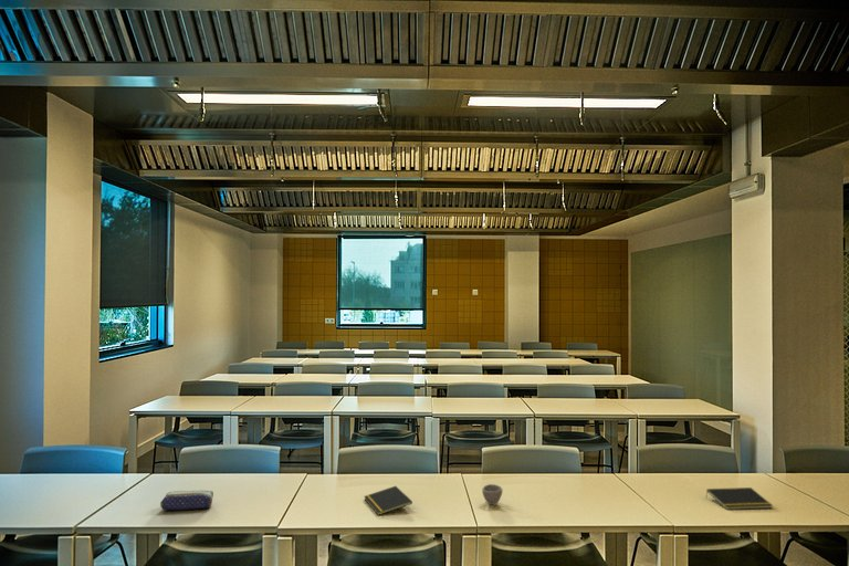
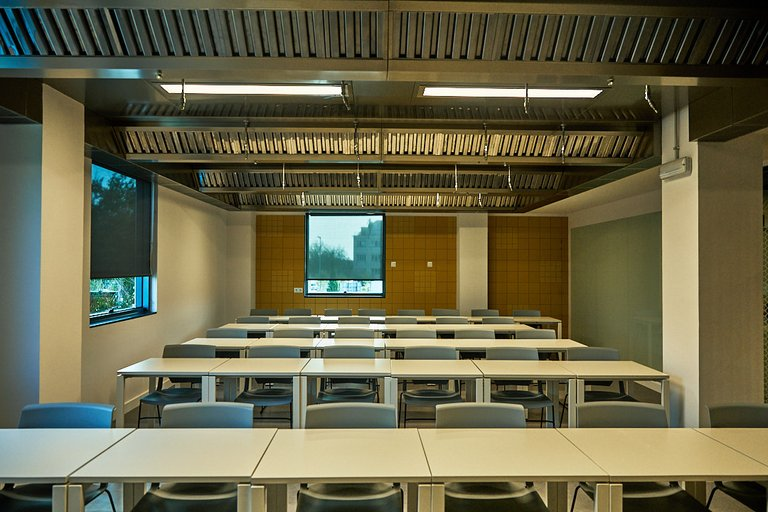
- cup [481,483,503,506]
- notepad [363,485,413,516]
- pencil case [159,489,214,511]
- notepad [704,486,774,511]
